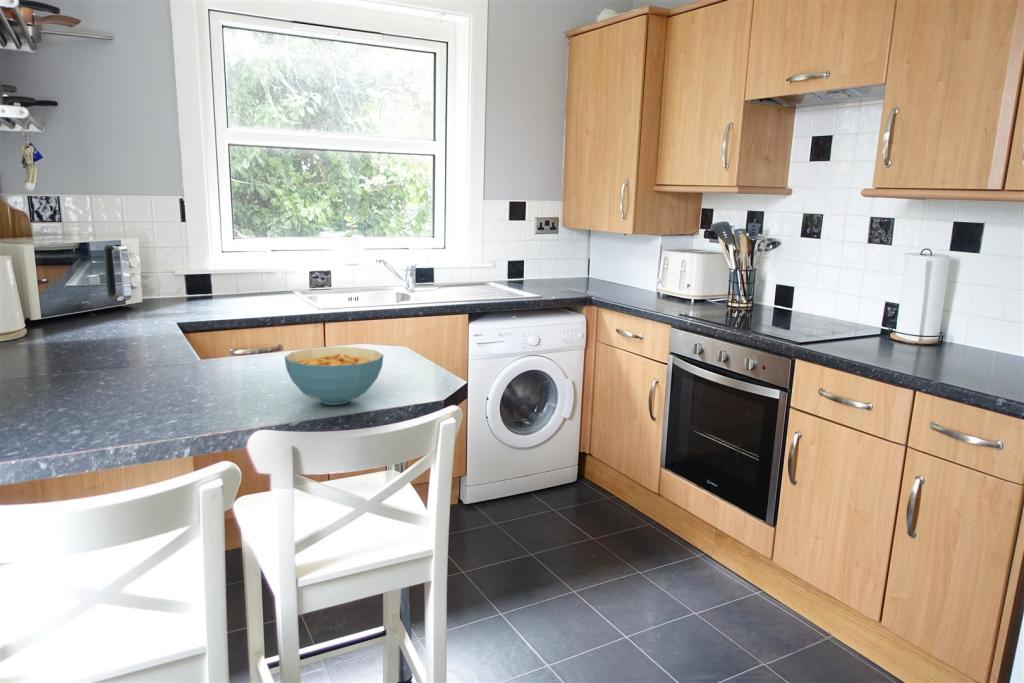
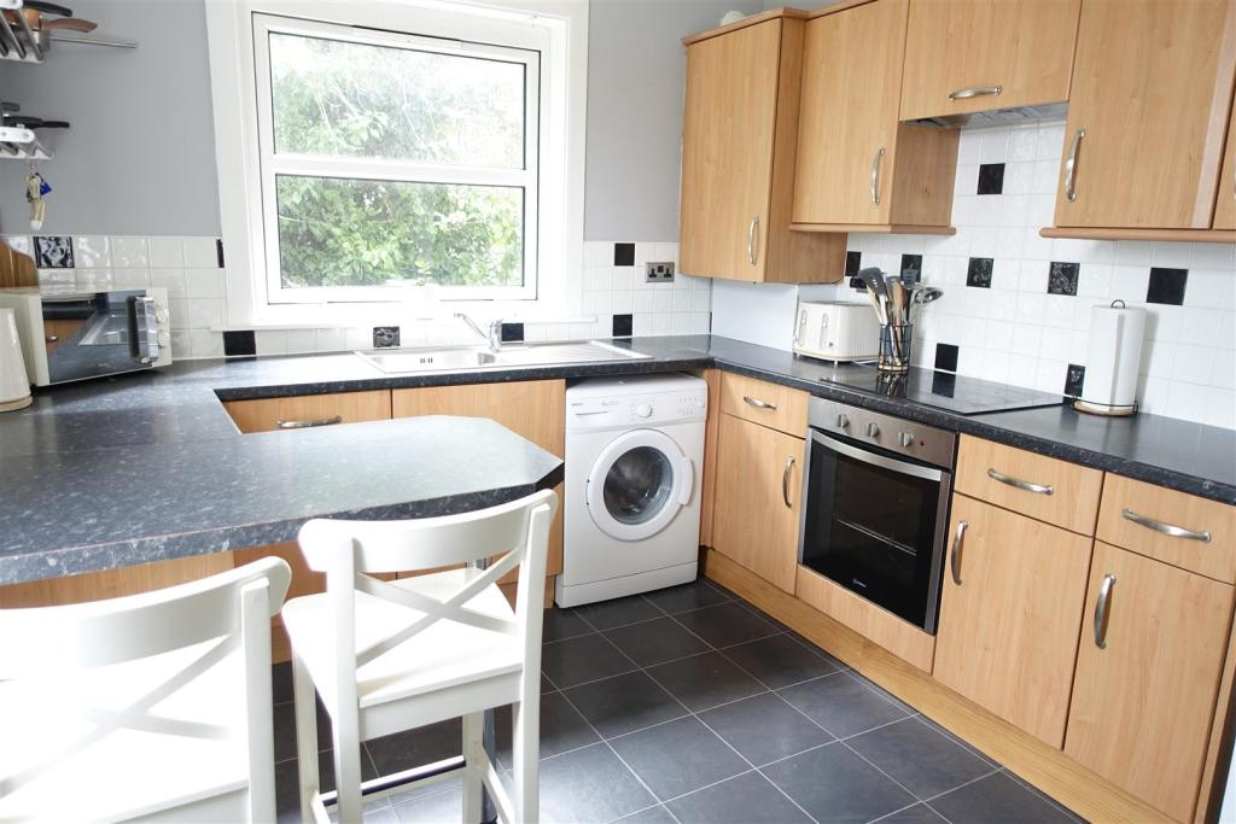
- cereal bowl [283,346,385,406]
